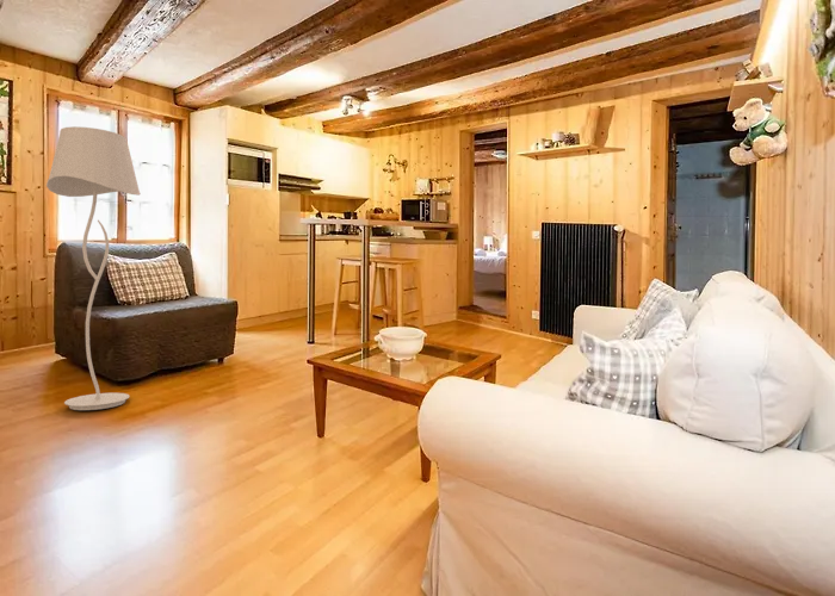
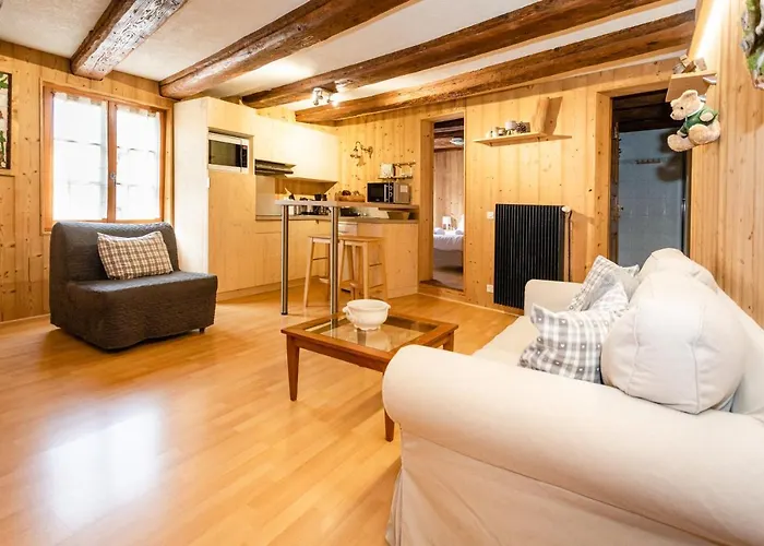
- floor lamp [45,125,141,411]
